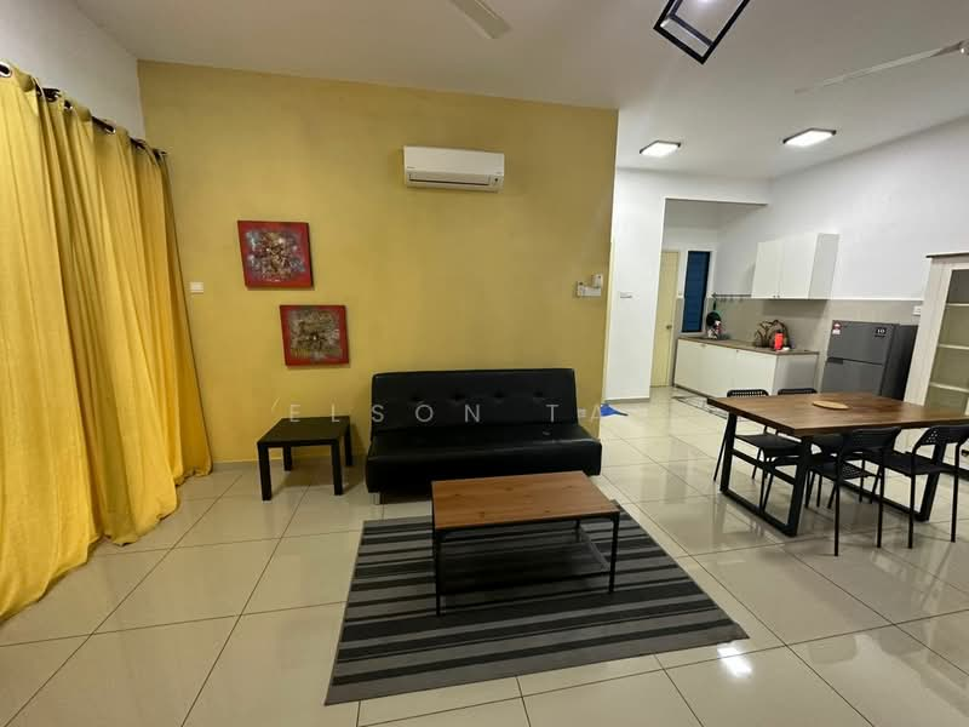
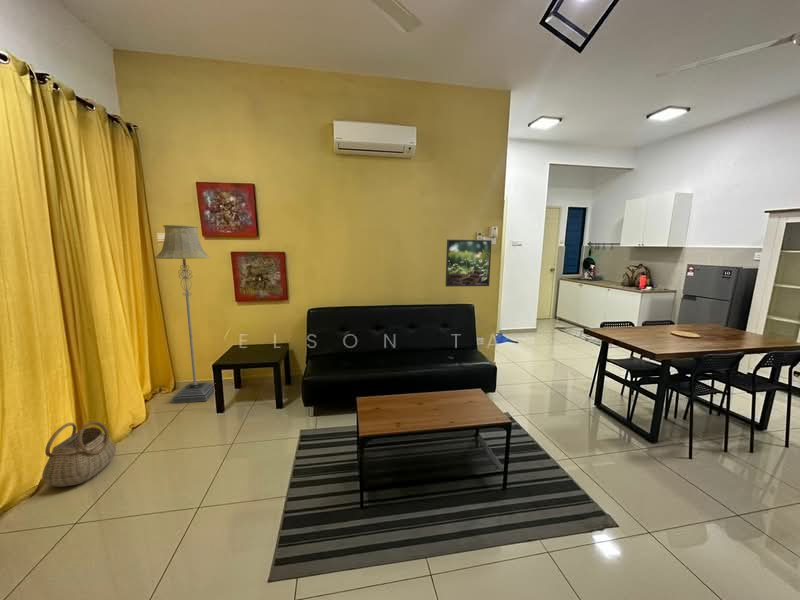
+ basket [41,420,117,488]
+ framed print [445,239,493,288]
+ floor lamp [154,224,215,404]
